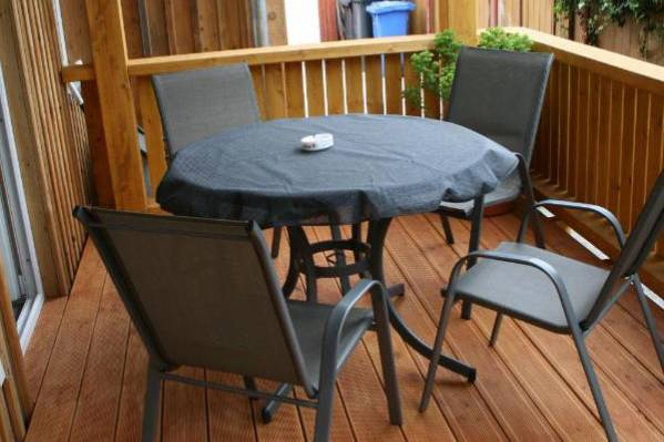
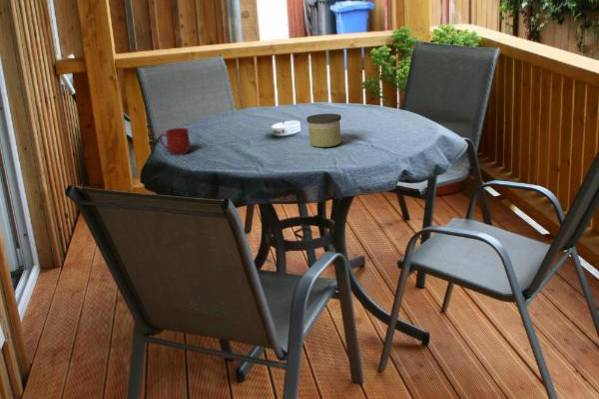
+ candle [306,113,342,148]
+ mug [158,127,191,156]
